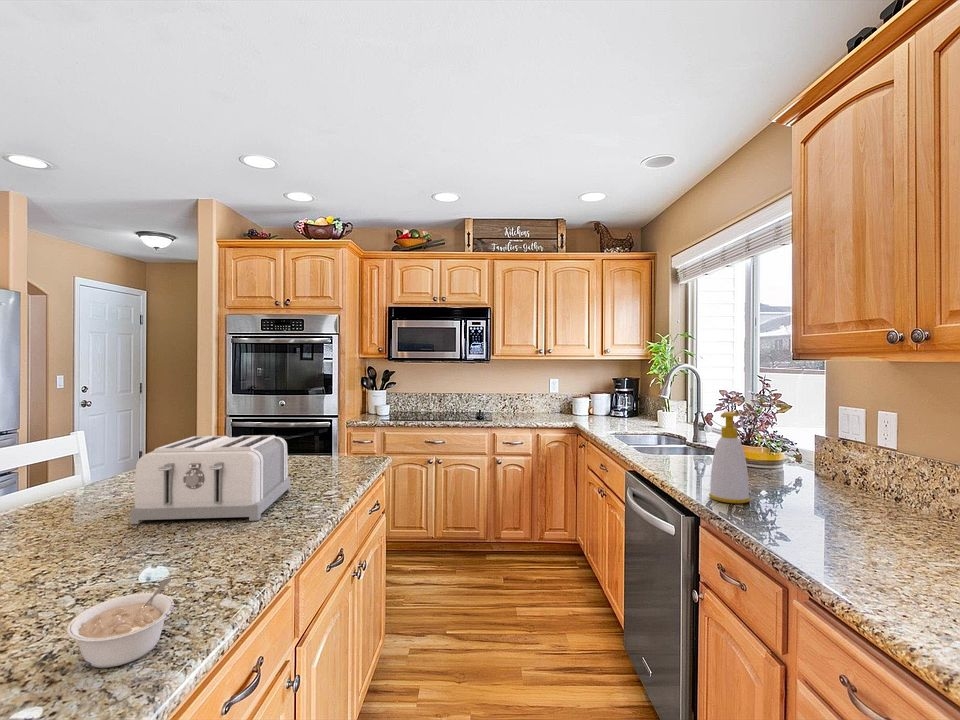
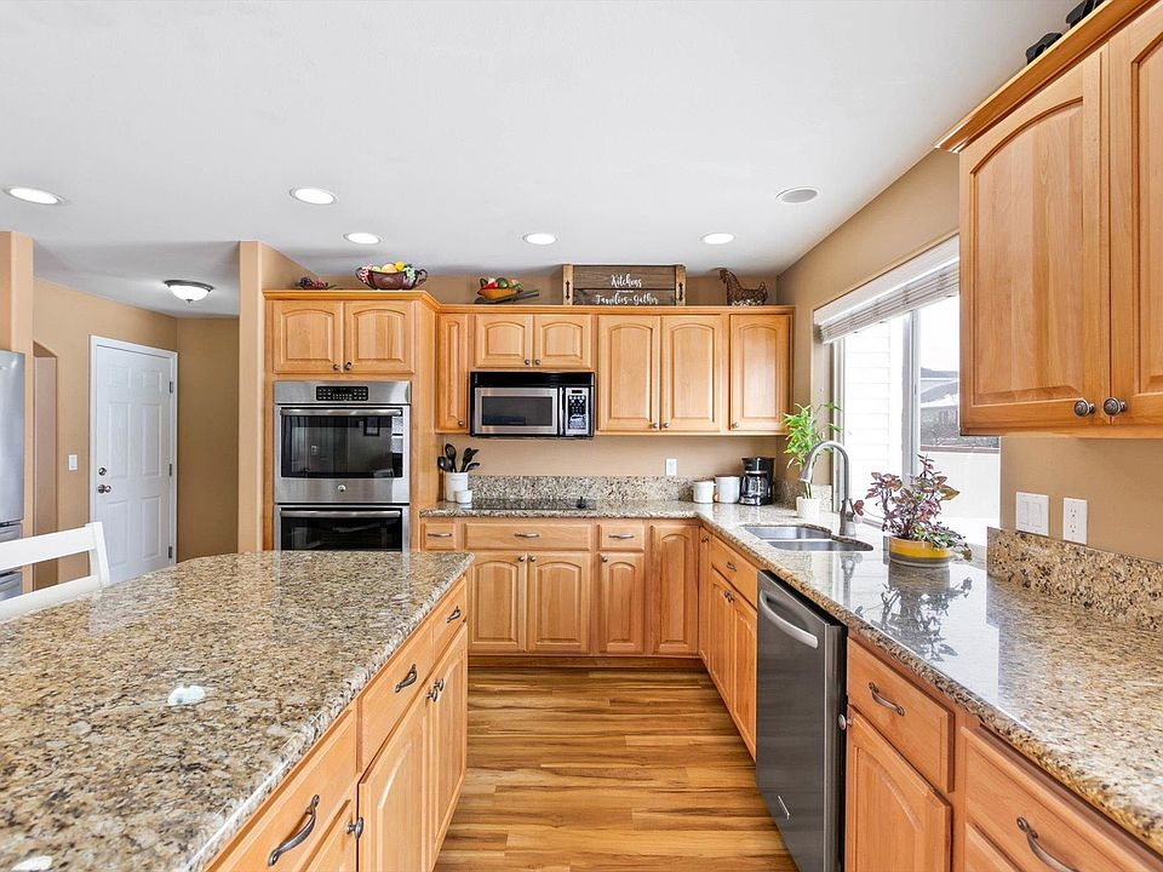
- legume [66,577,175,669]
- soap bottle [708,411,751,505]
- toaster [129,434,291,525]
